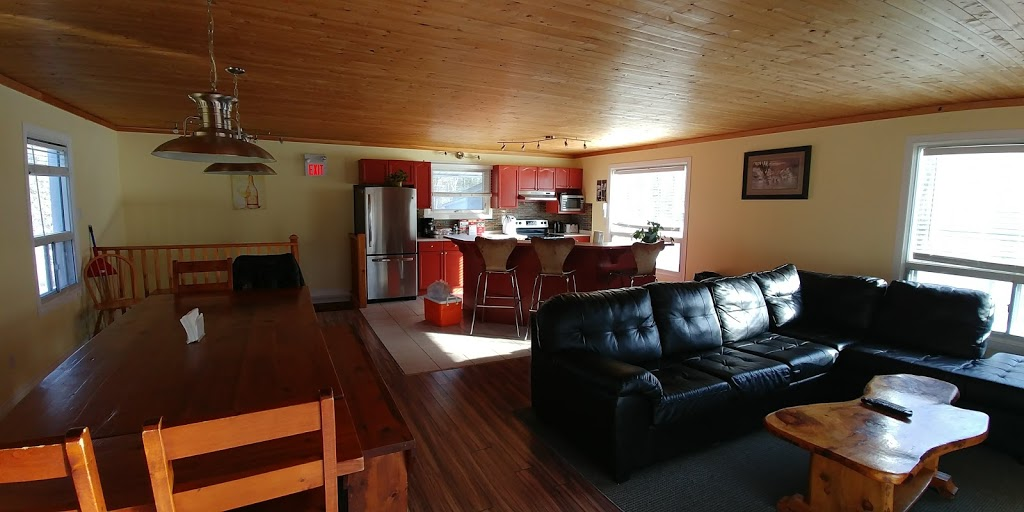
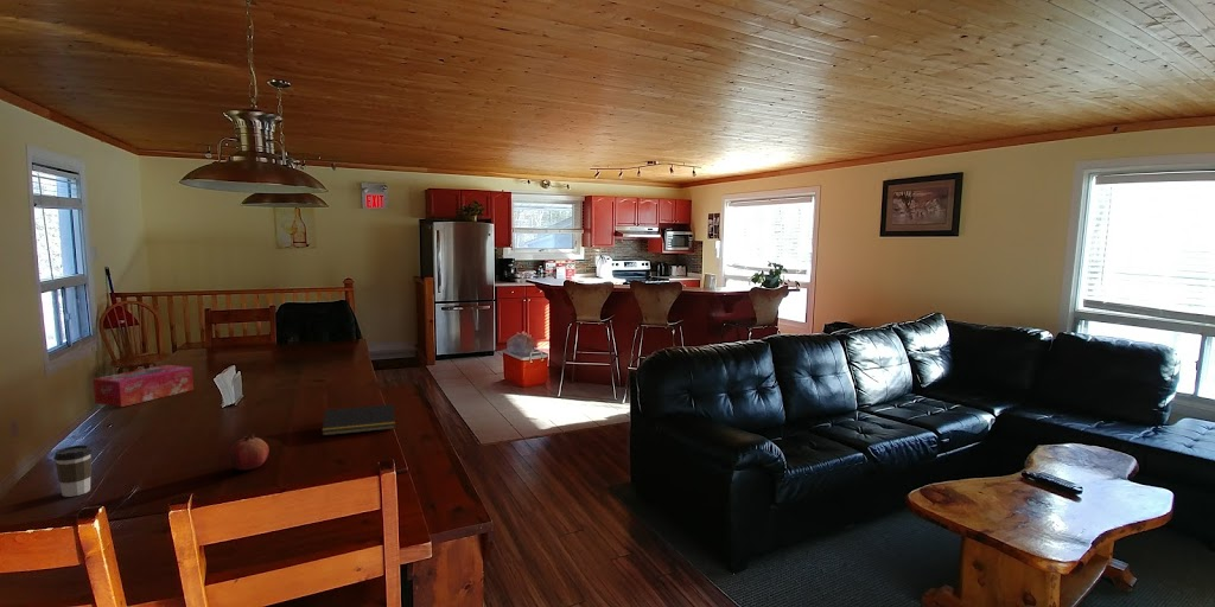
+ notepad [322,403,396,437]
+ coffee cup [53,443,94,498]
+ tissue box [91,364,195,408]
+ fruit [229,434,271,471]
